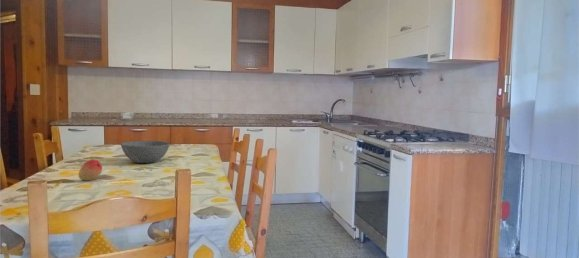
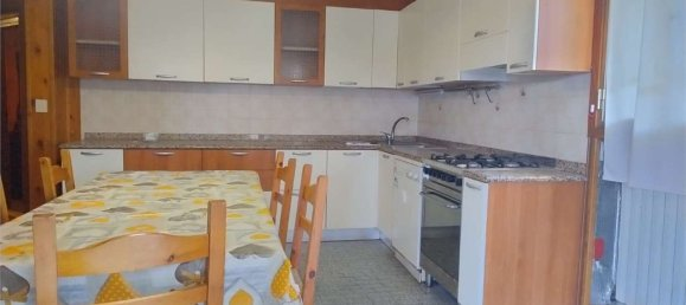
- fruit [78,159,103,182]
- bowl [120,140,170,164]
